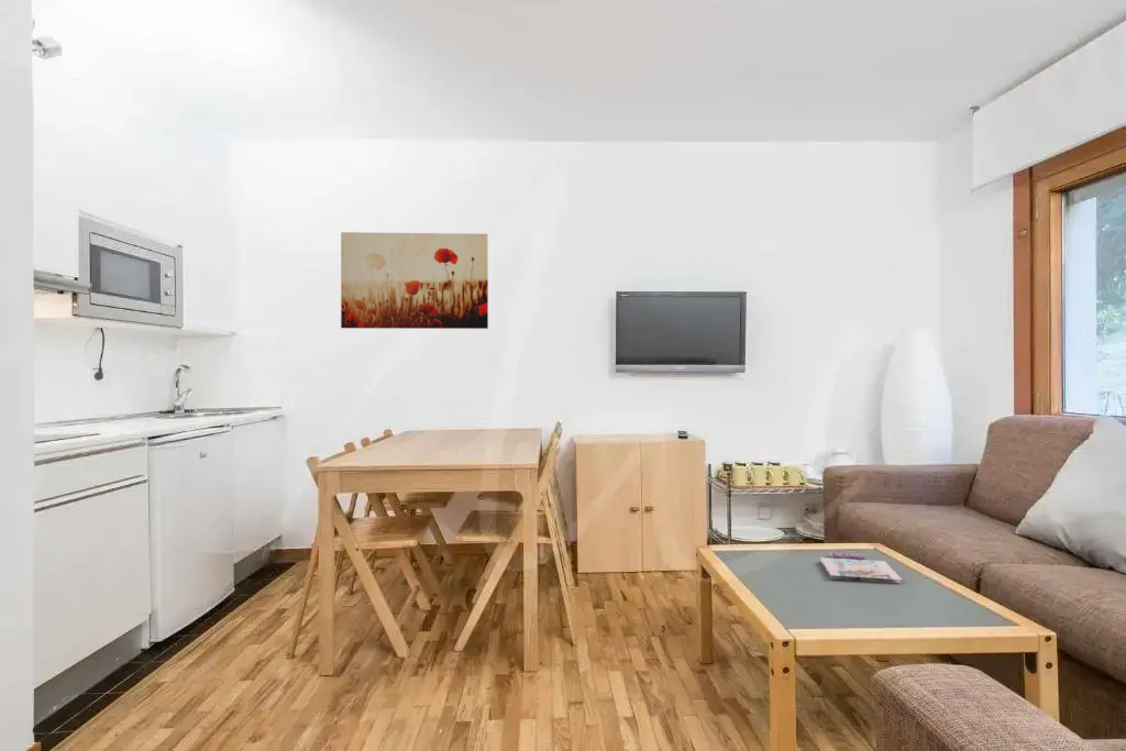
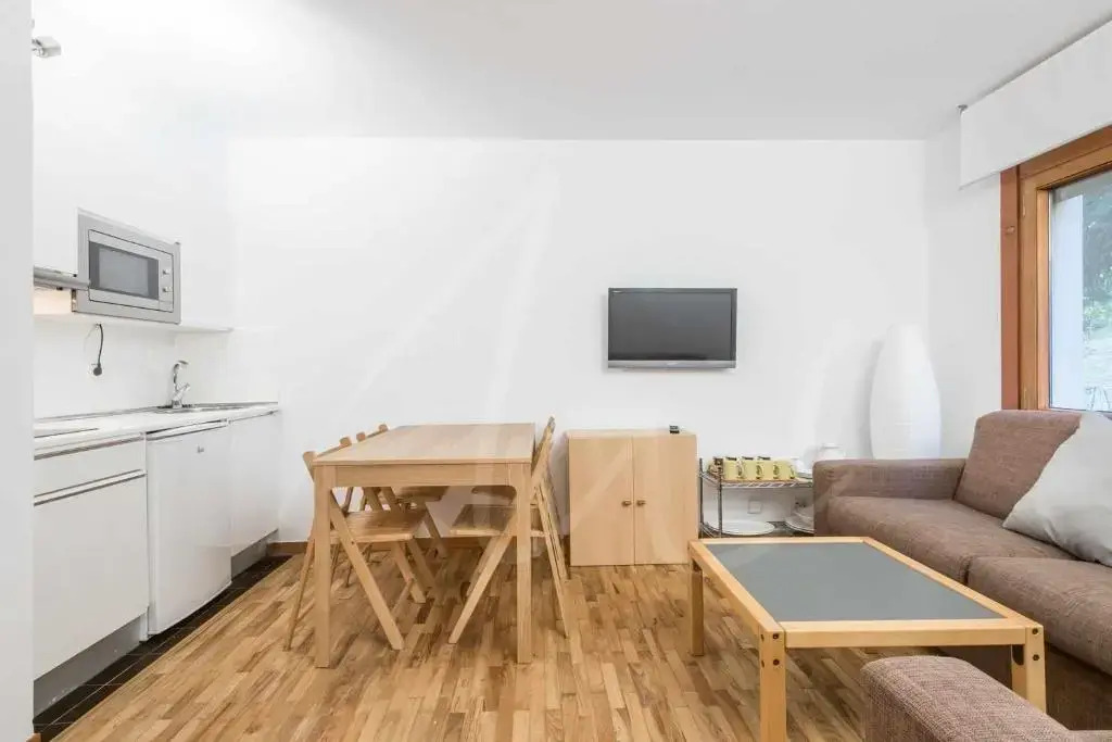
- wall art [340,231,489,330]
- magazine [819,552,904,585]
